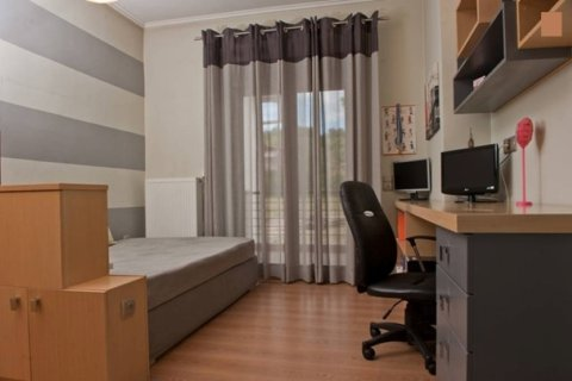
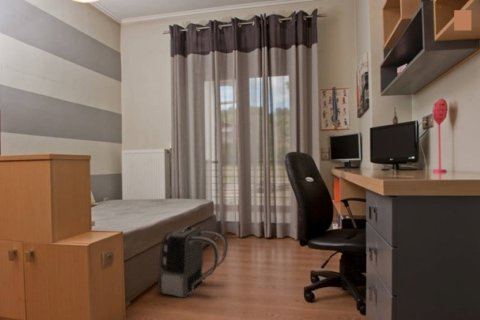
+ backpack [156,225,228,299]
